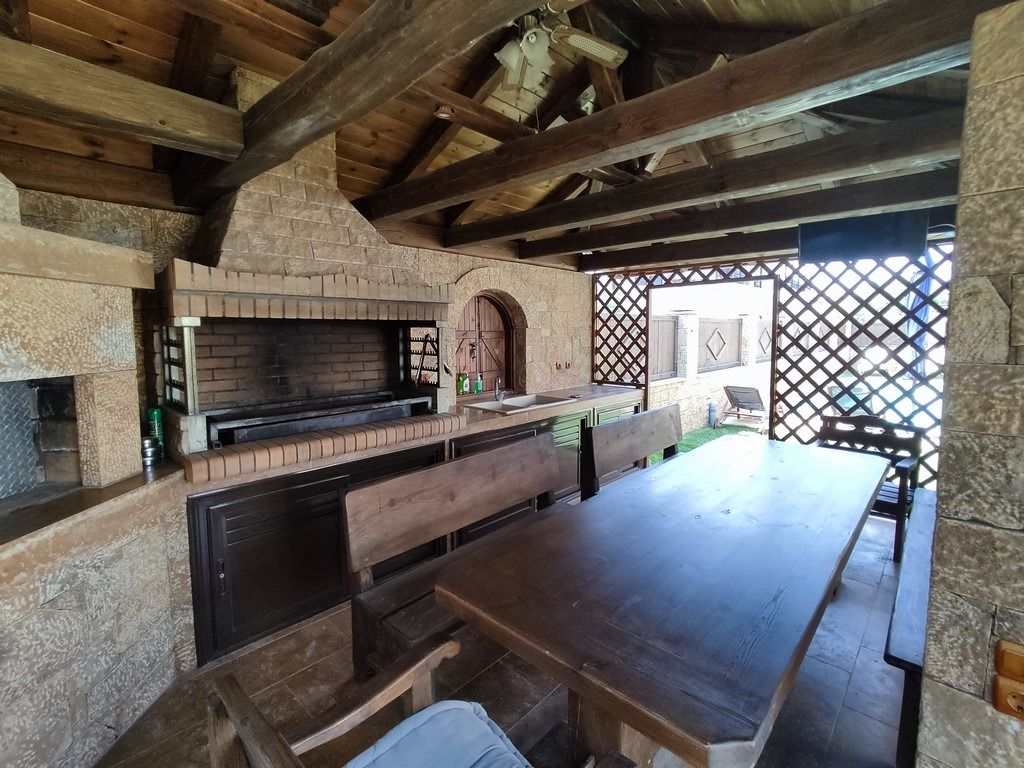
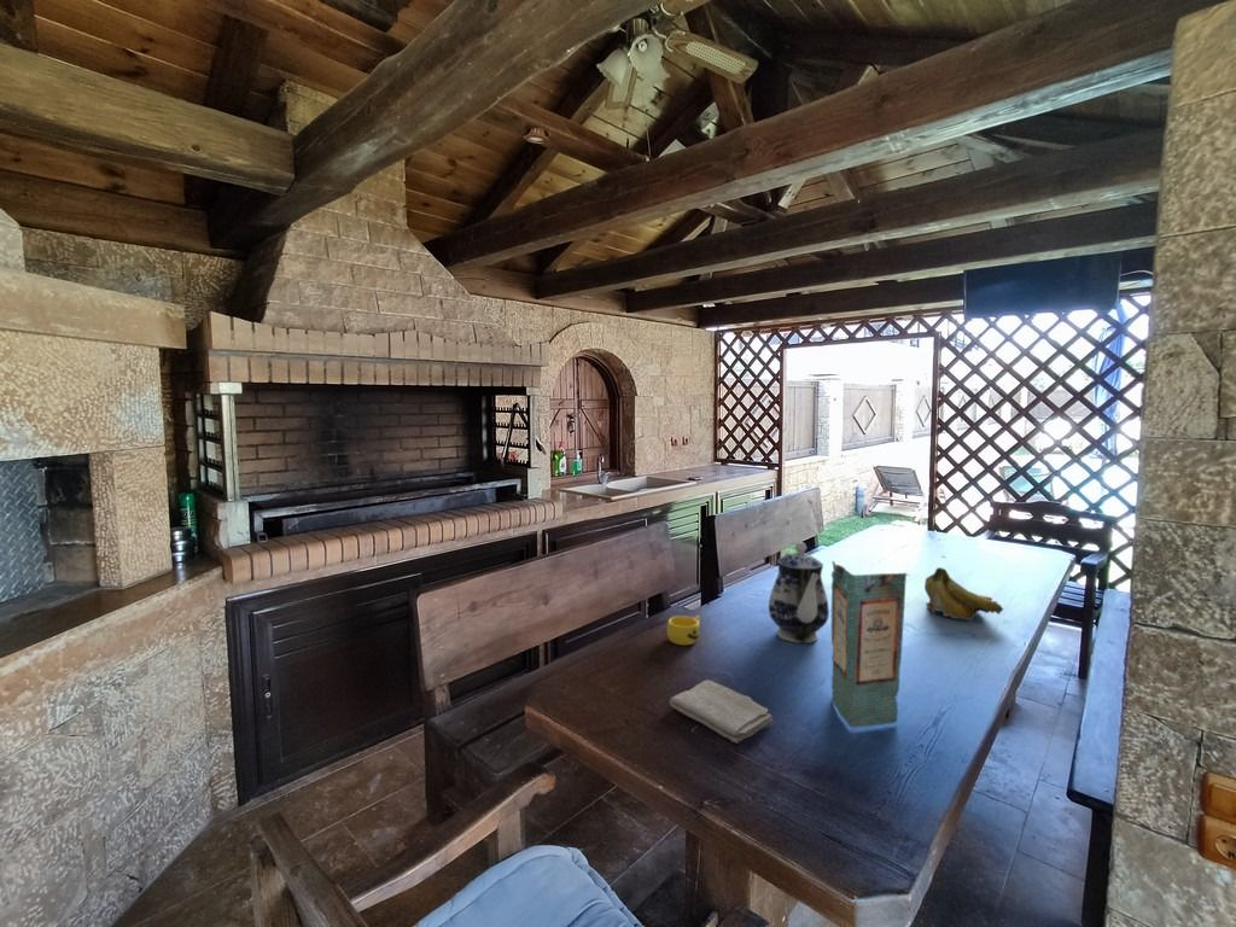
+ fruit [923,566,1005,622]
+ teapot [768,541,830,645]
+ cup [666,614,701,647]
+ washcloth [669,680,774,745]
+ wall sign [830,560,908,729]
